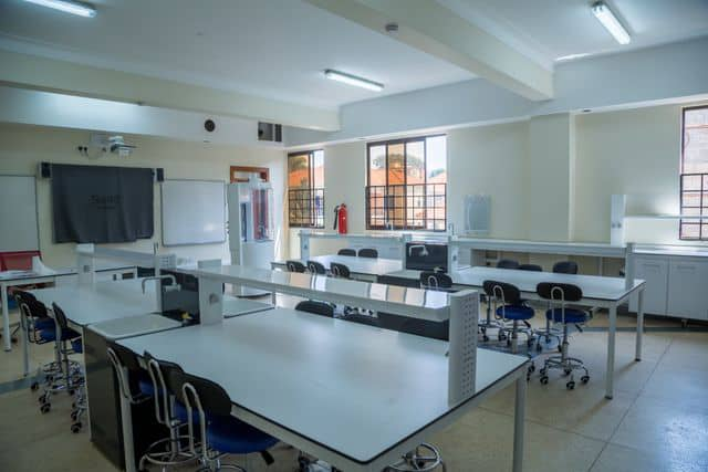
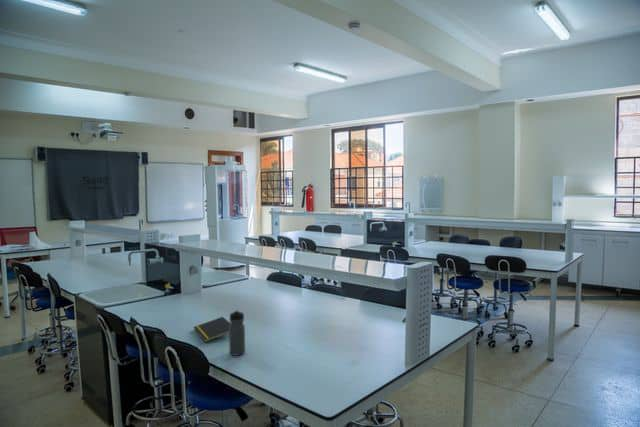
+ water bottle [228,309,246,357]
+ notepad [193,316,231,343]
